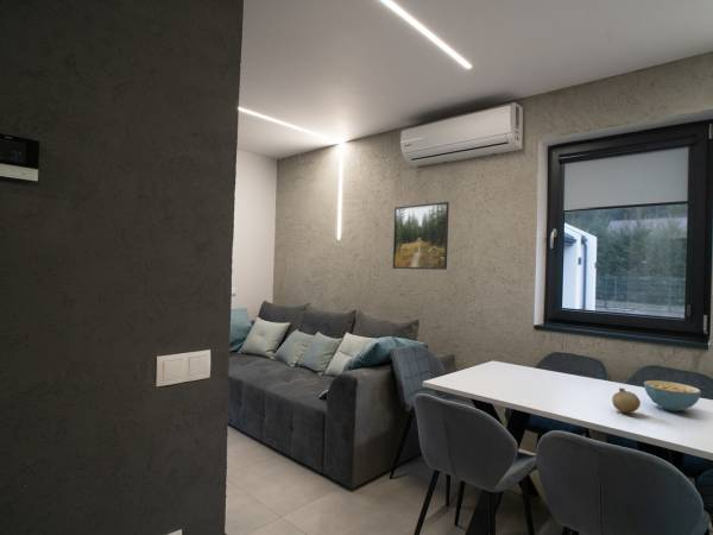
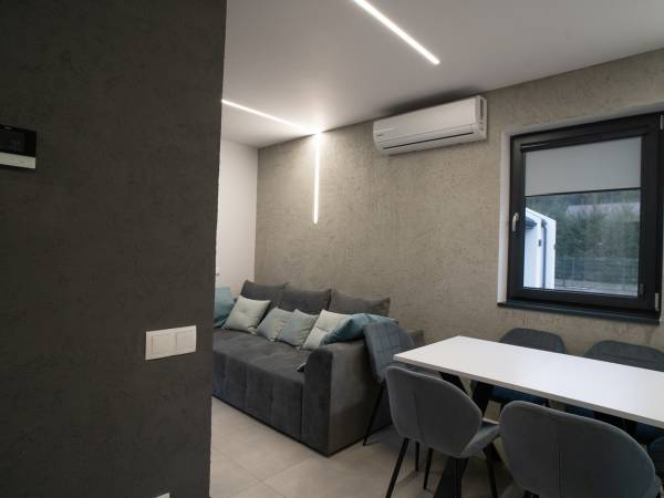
- fruit [611,386,642,414]
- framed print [392,201,450,271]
- cereal bowl [643,379,702,413]
